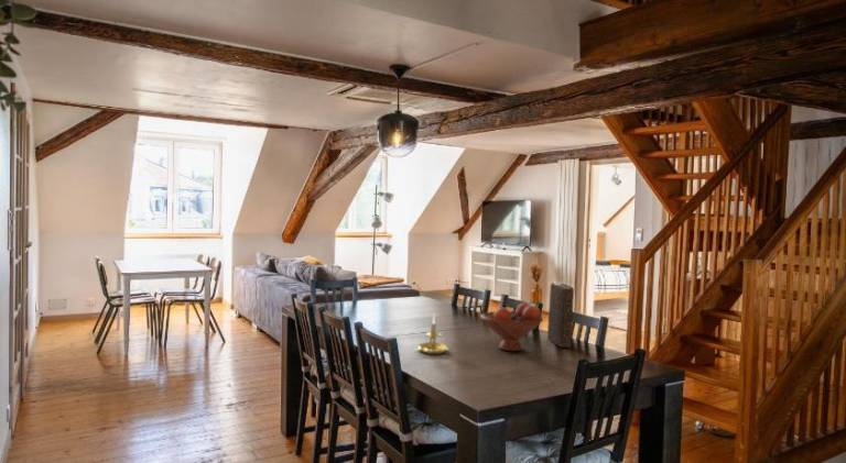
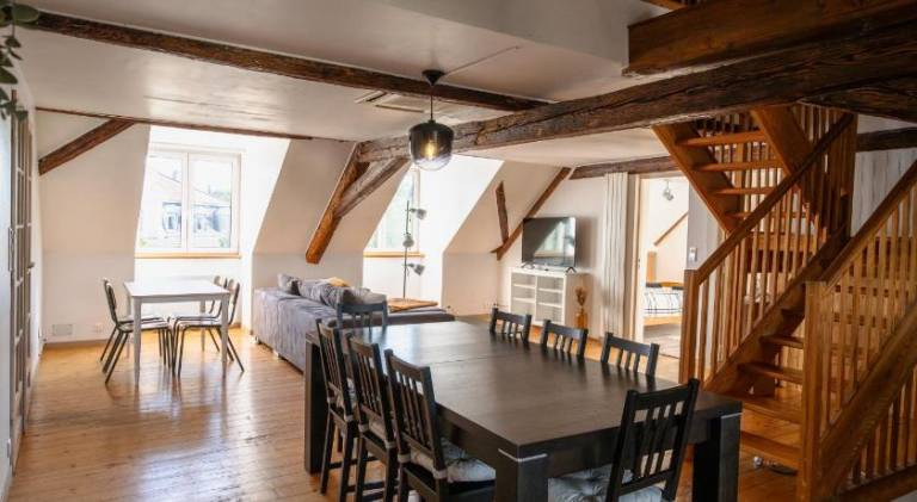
- book [546,282,575,349]
- candle holder [416,313,449,355]
- fruit bowl [479,301,544,352]
